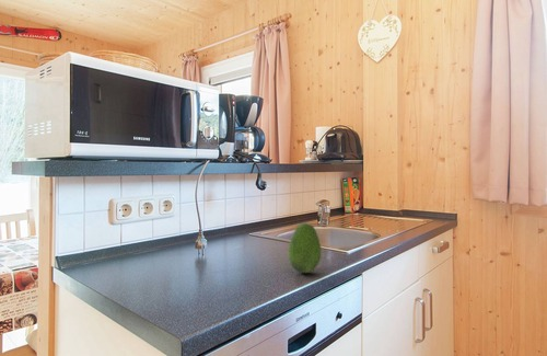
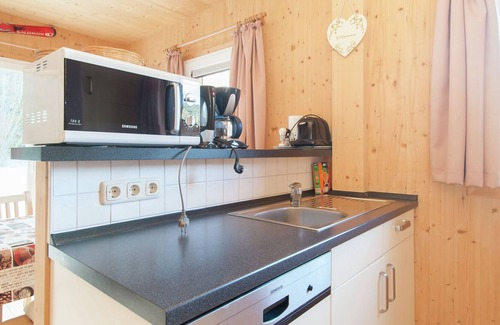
- fruit [287,221,323,274]
